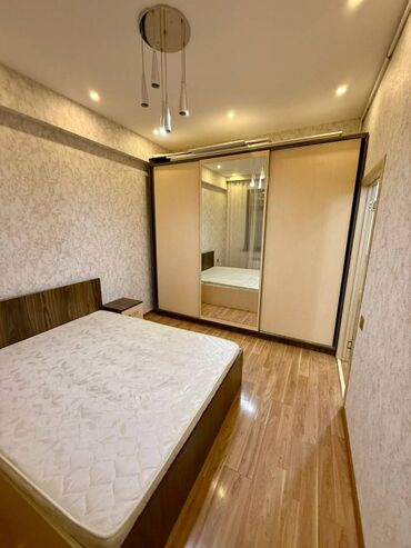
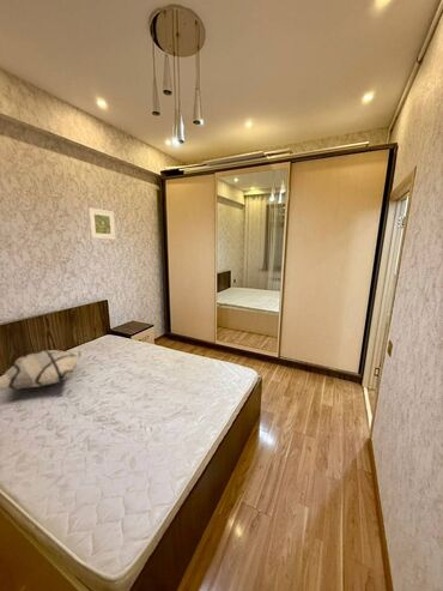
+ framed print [86,206,116,240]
+ decorative pillow [0,349,85,392]
